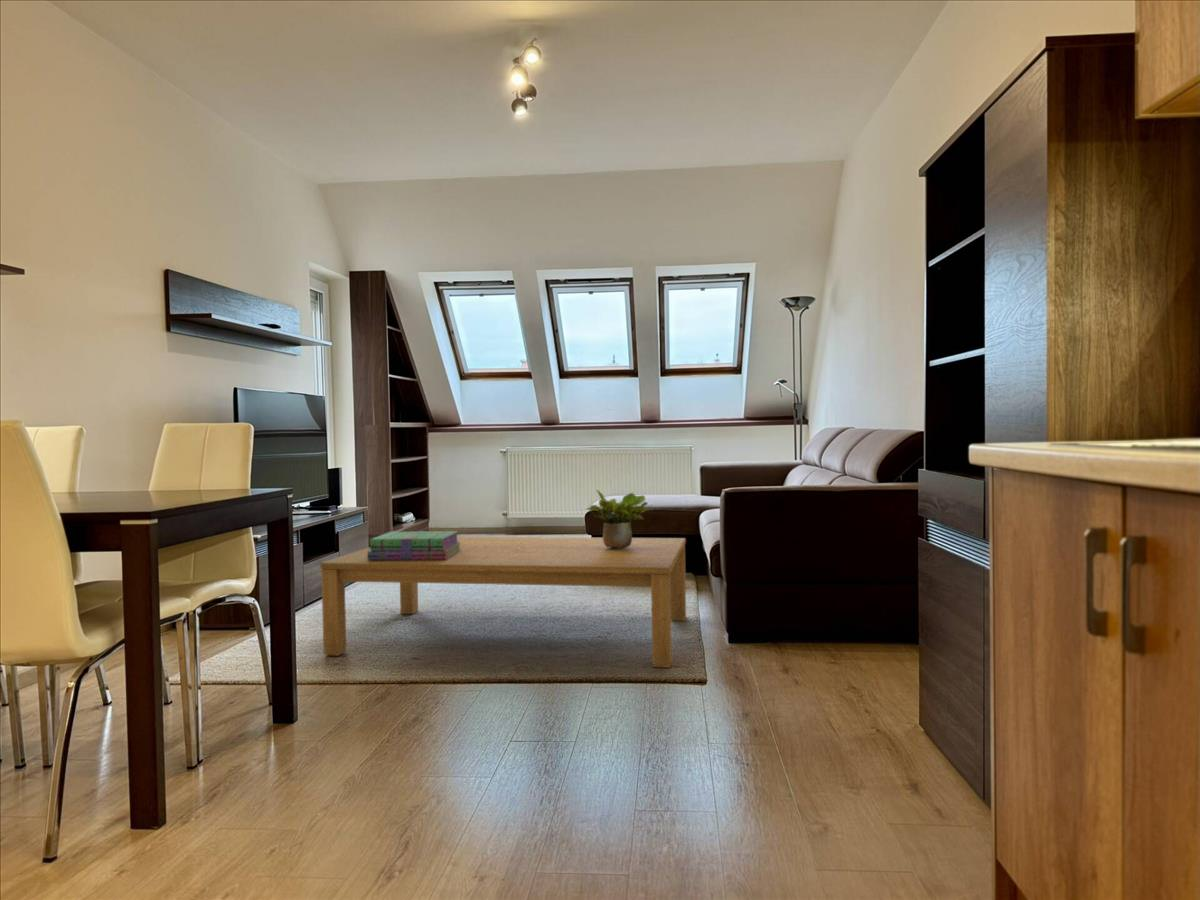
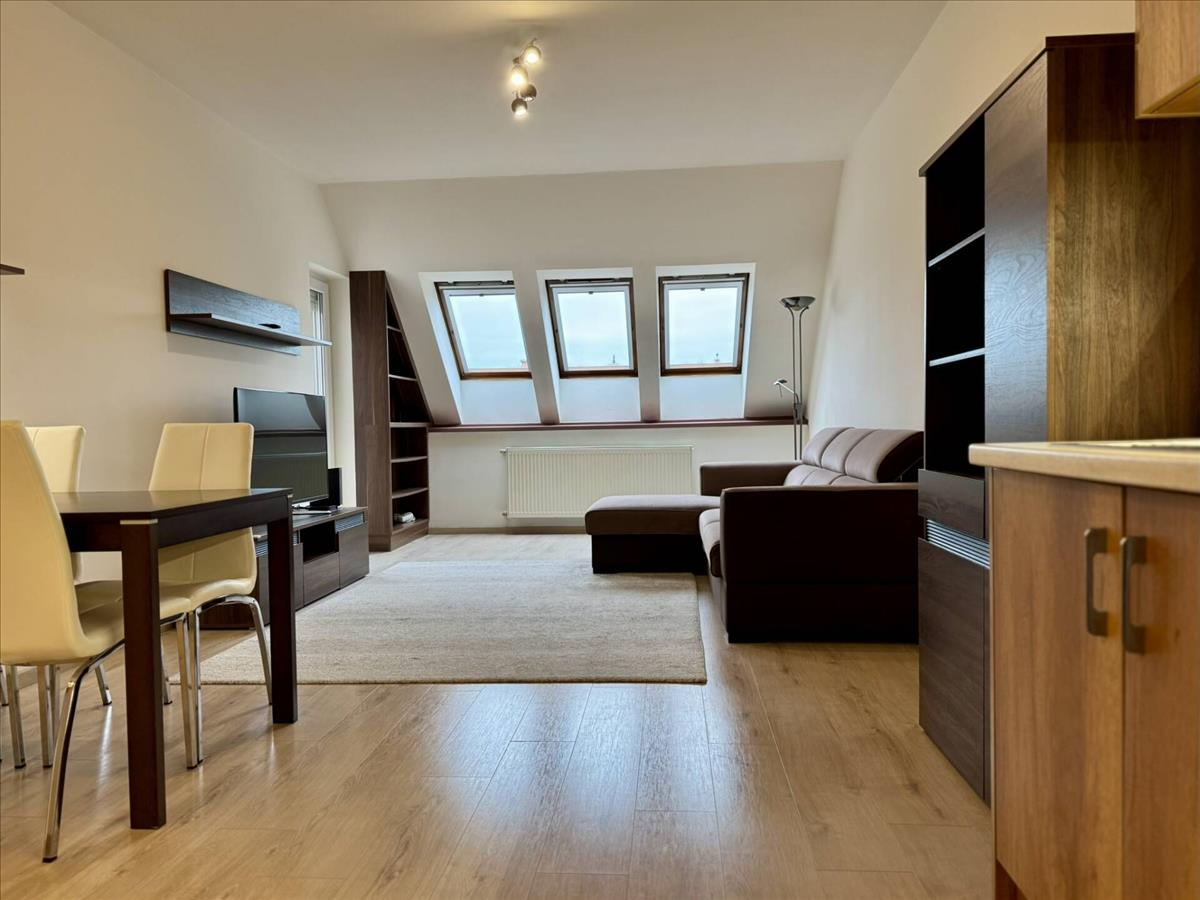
- coffee table [319,536,687,669]
- stack of books [367,530,461,561]
- potted plant [586,489,653,548]
